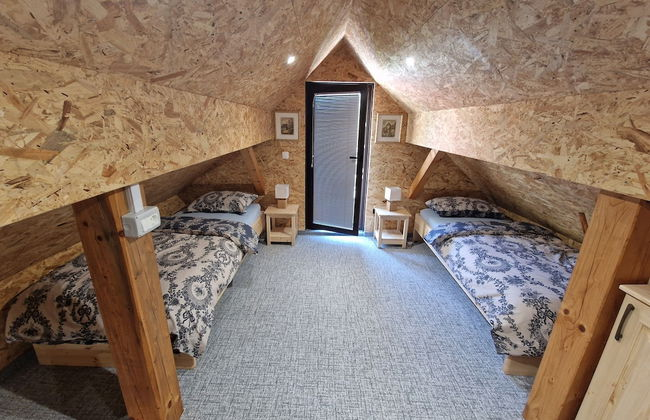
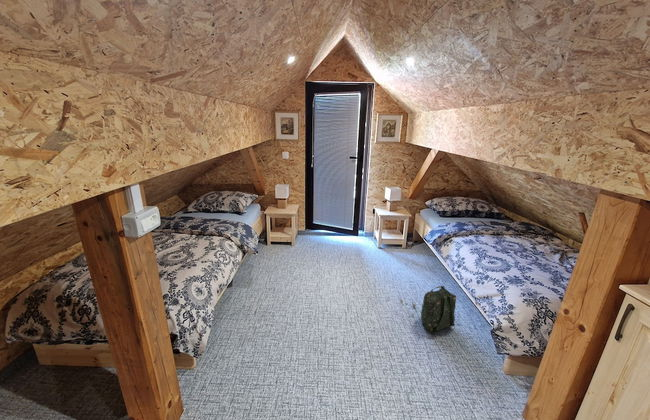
+ backpack [399,285,457,340]
